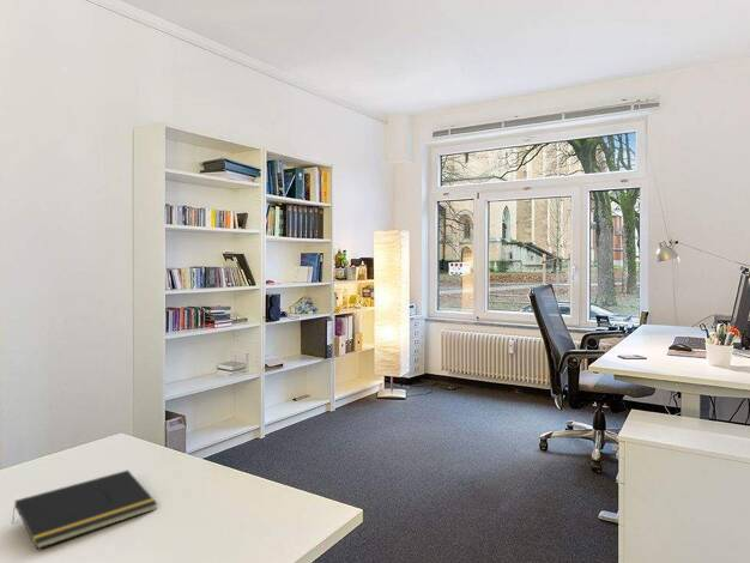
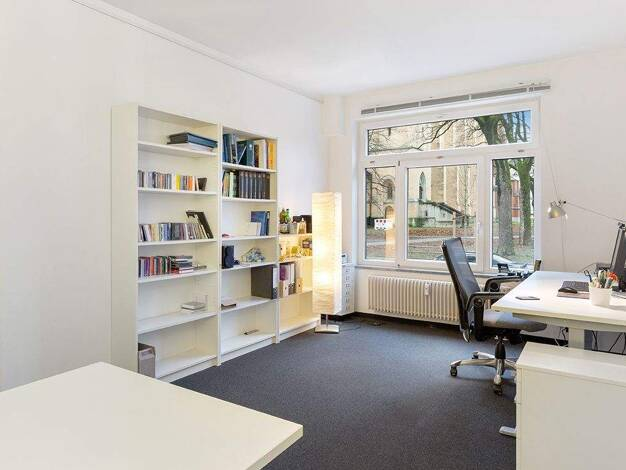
- notepad [11,470,158,550]
